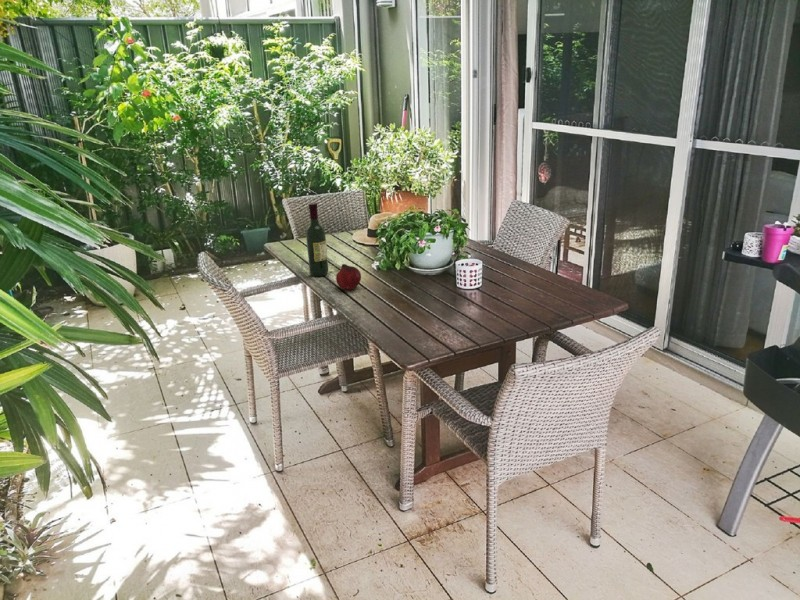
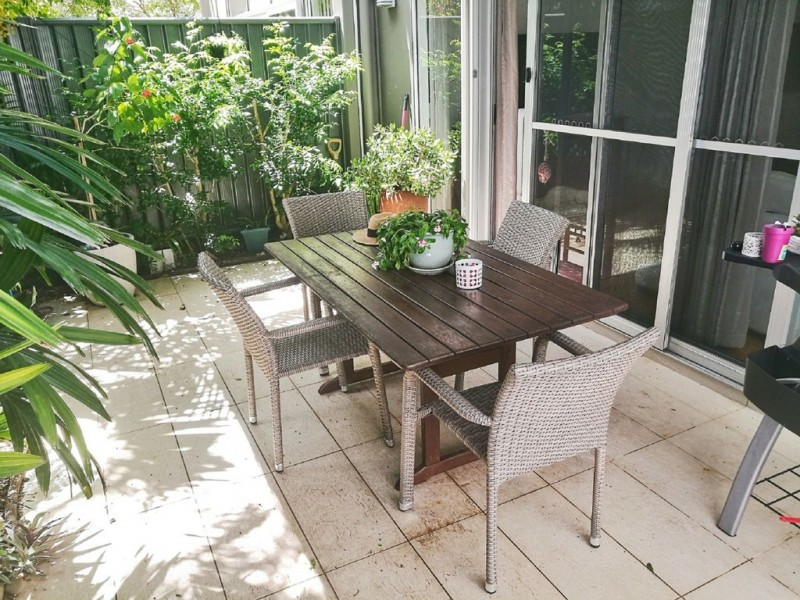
- wine bottle [305,202,330,277]
- fruit [335,263,362,290]
